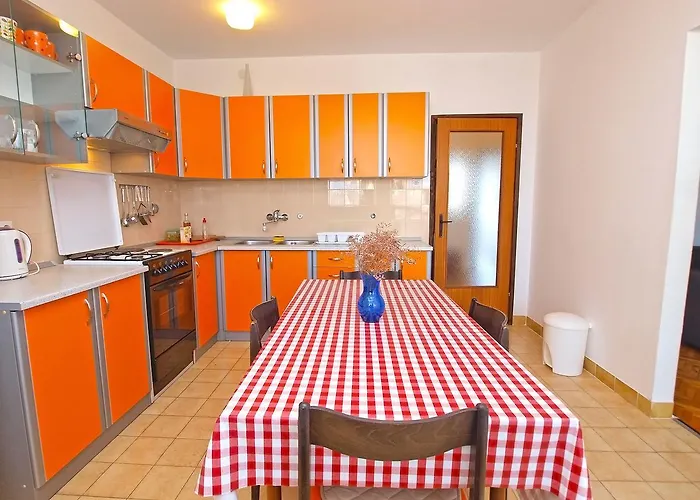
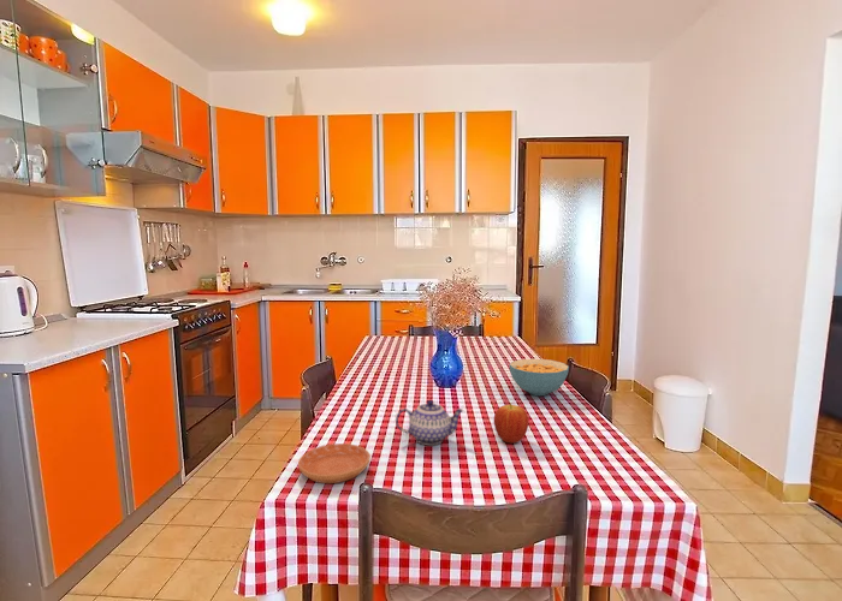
+ fruit [493,401,530,444]
+ teapot [395,399,466,446]
+ cereal bowl [508,358,570,397]
+ saucer [297,442,372,484]
